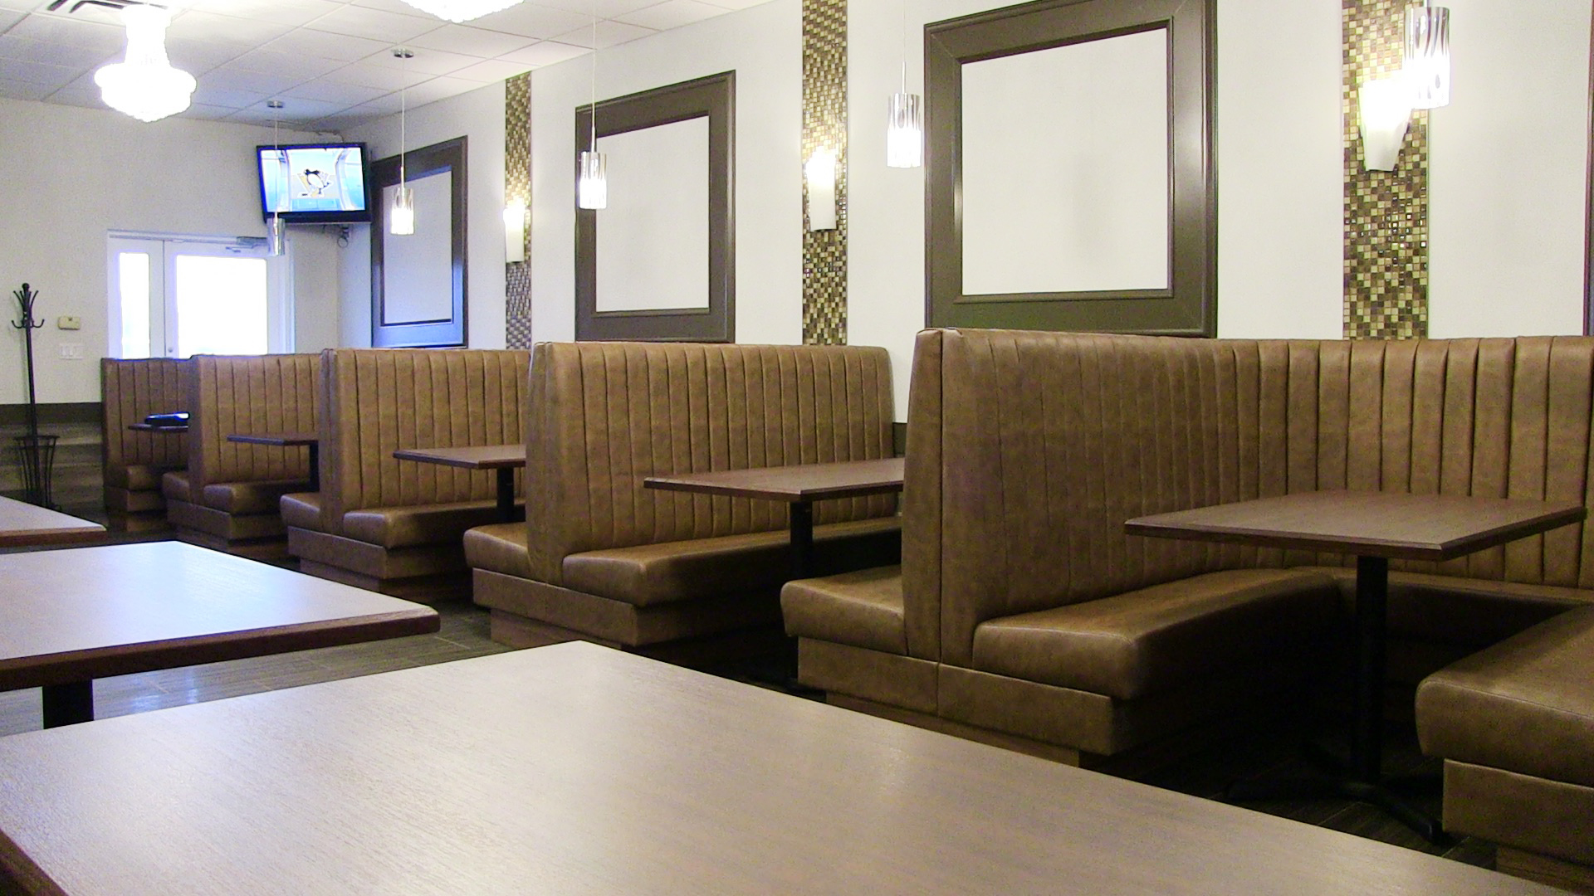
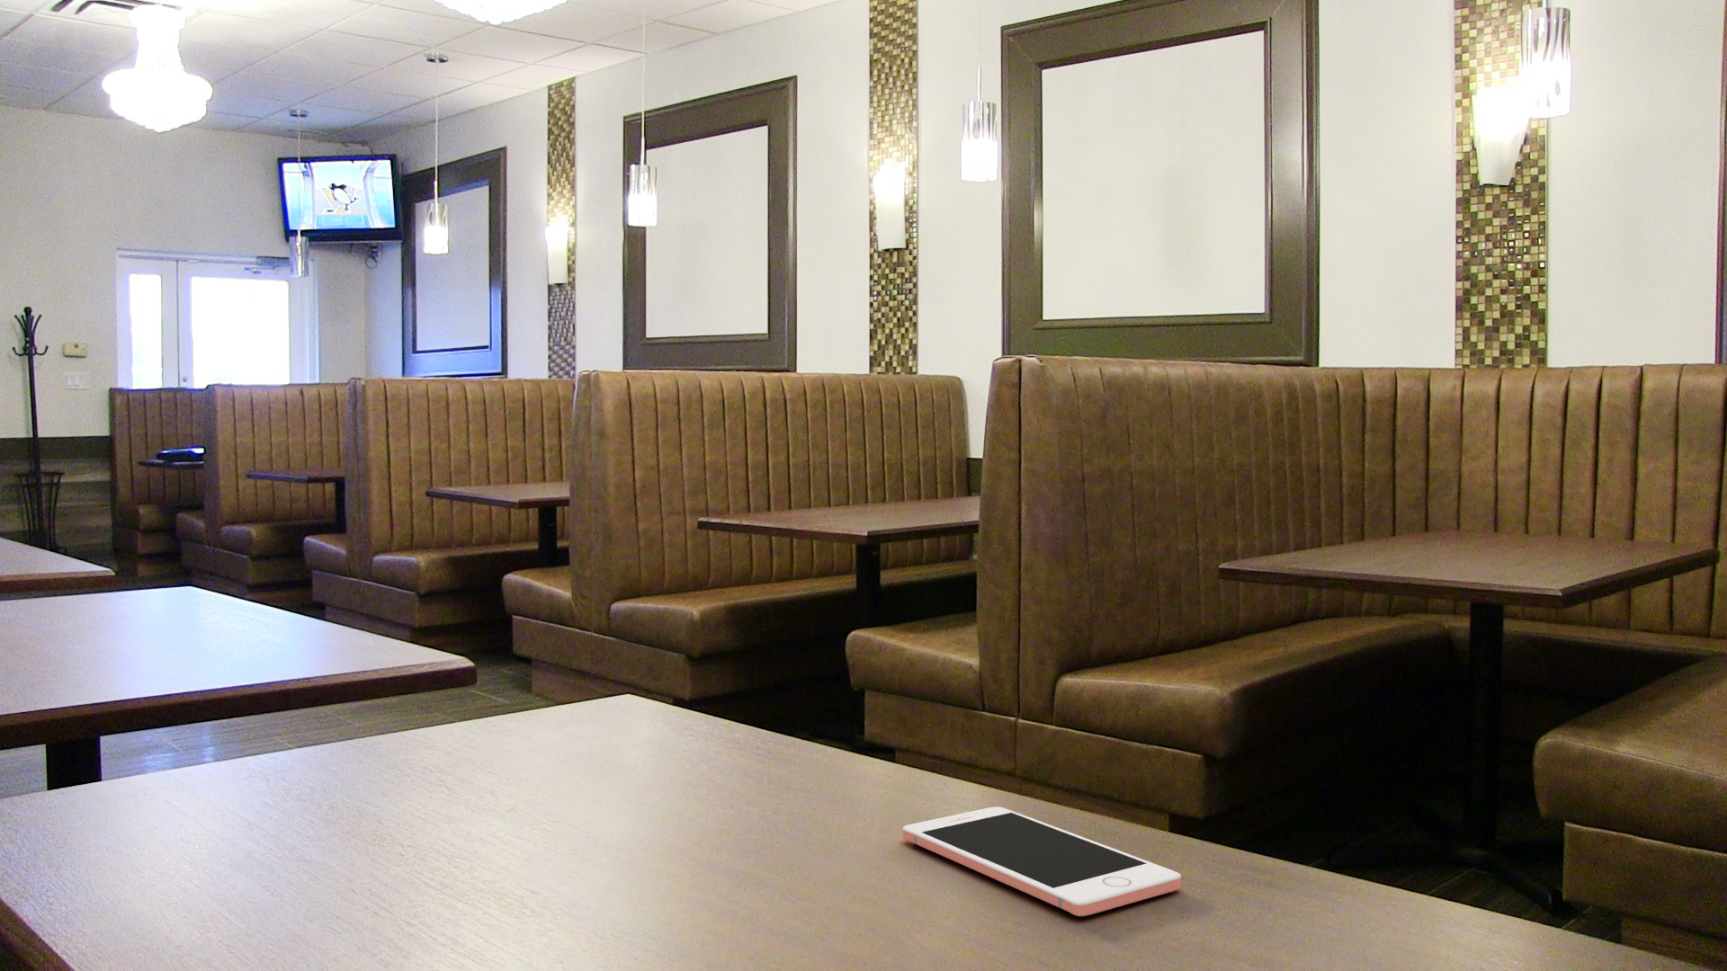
+ cell phone [903,805,1181,916]
